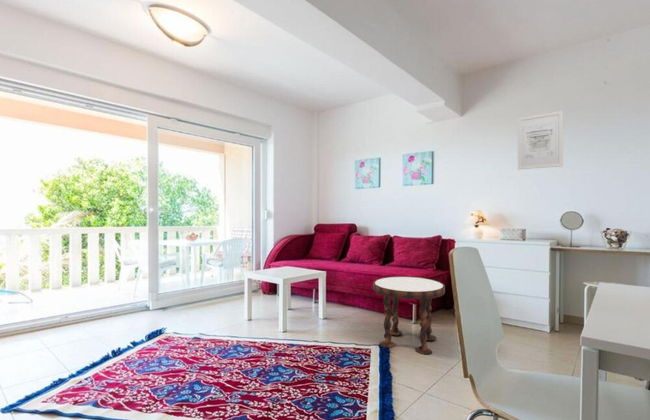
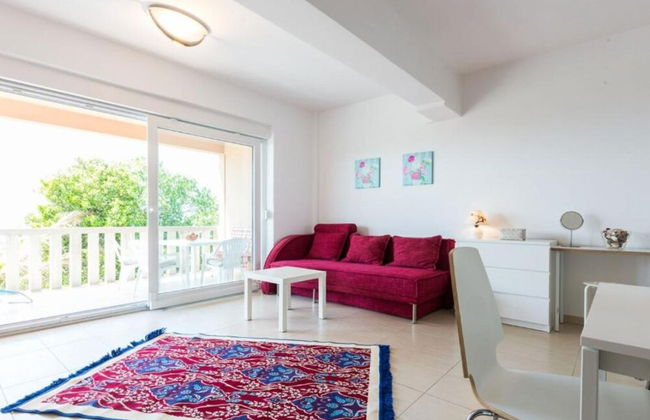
- side table [372,275,446,356]
- wall art [517,110,564,171]
